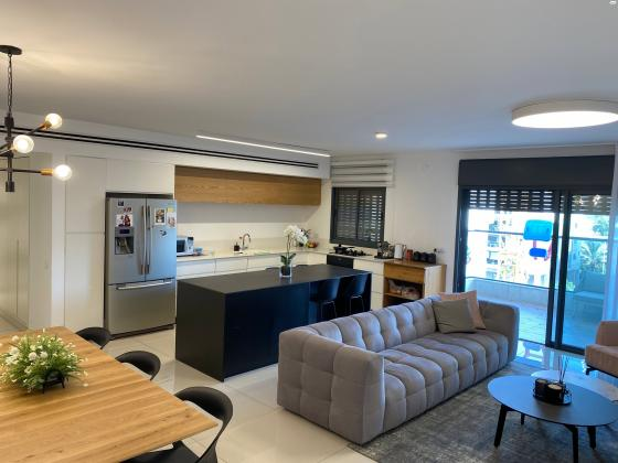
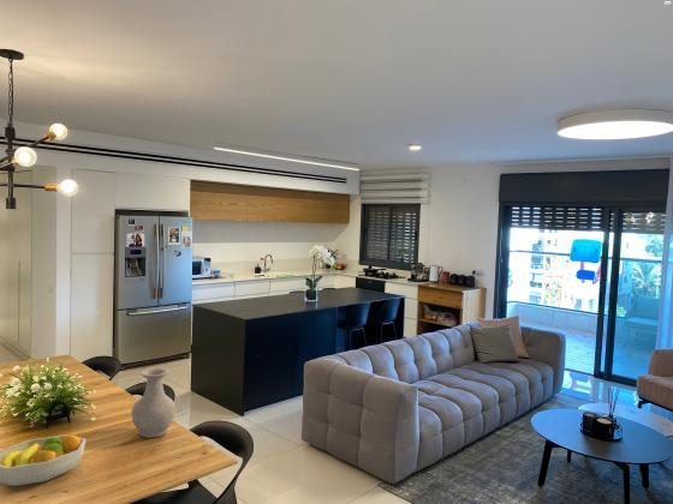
+ vase [131,367,177,439]
+ fruit bowl [0,432,87,487]
